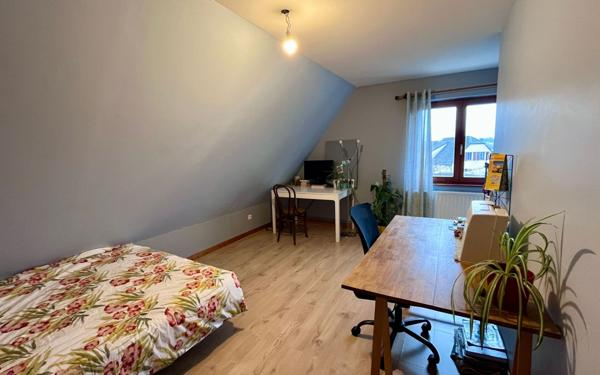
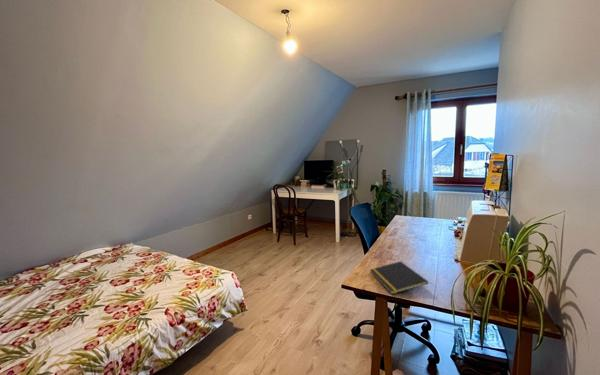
+ notepad [369,260,429,295]
